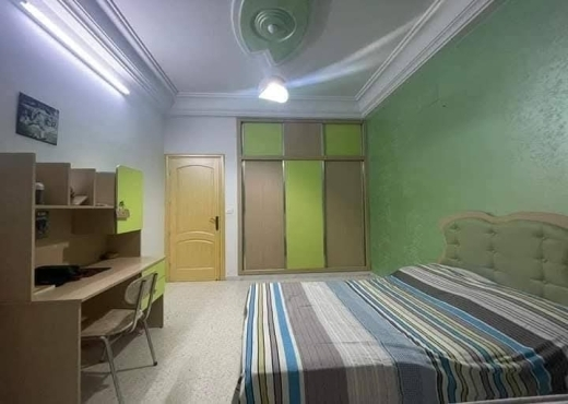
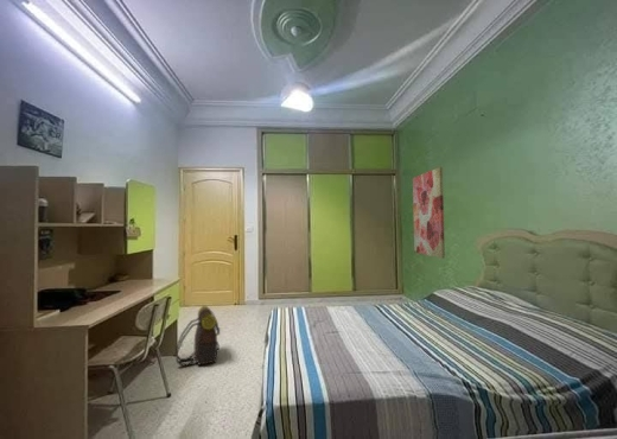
+ backpack [174,304,222,368]
+ wall art [412,166,446,260]
